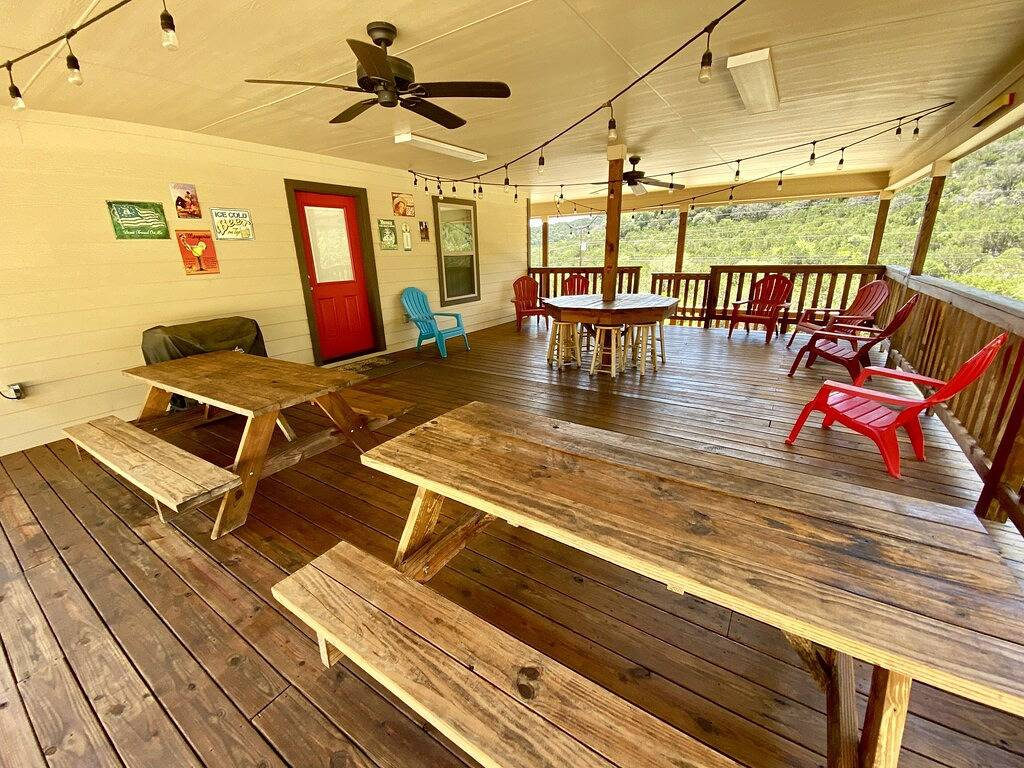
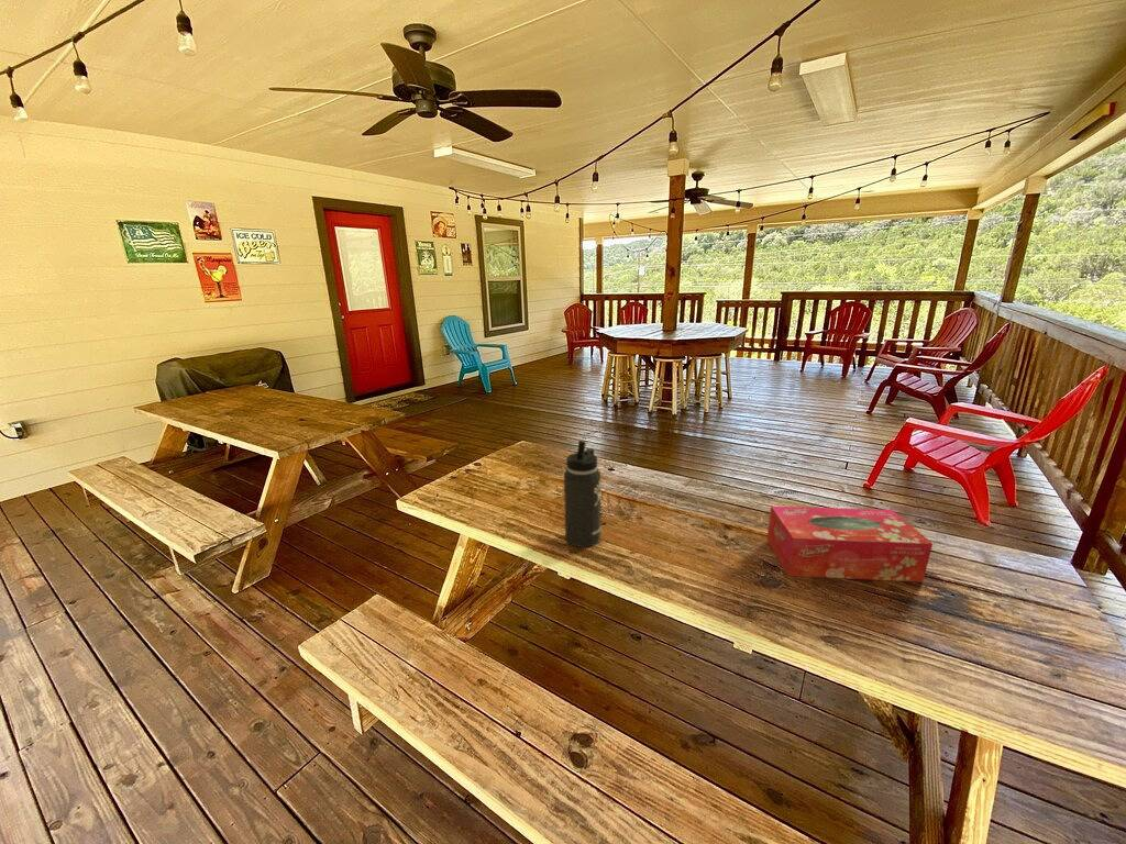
+ tissue box [765,504,934,584]
+ thermos bottle [563,440,603,548]
